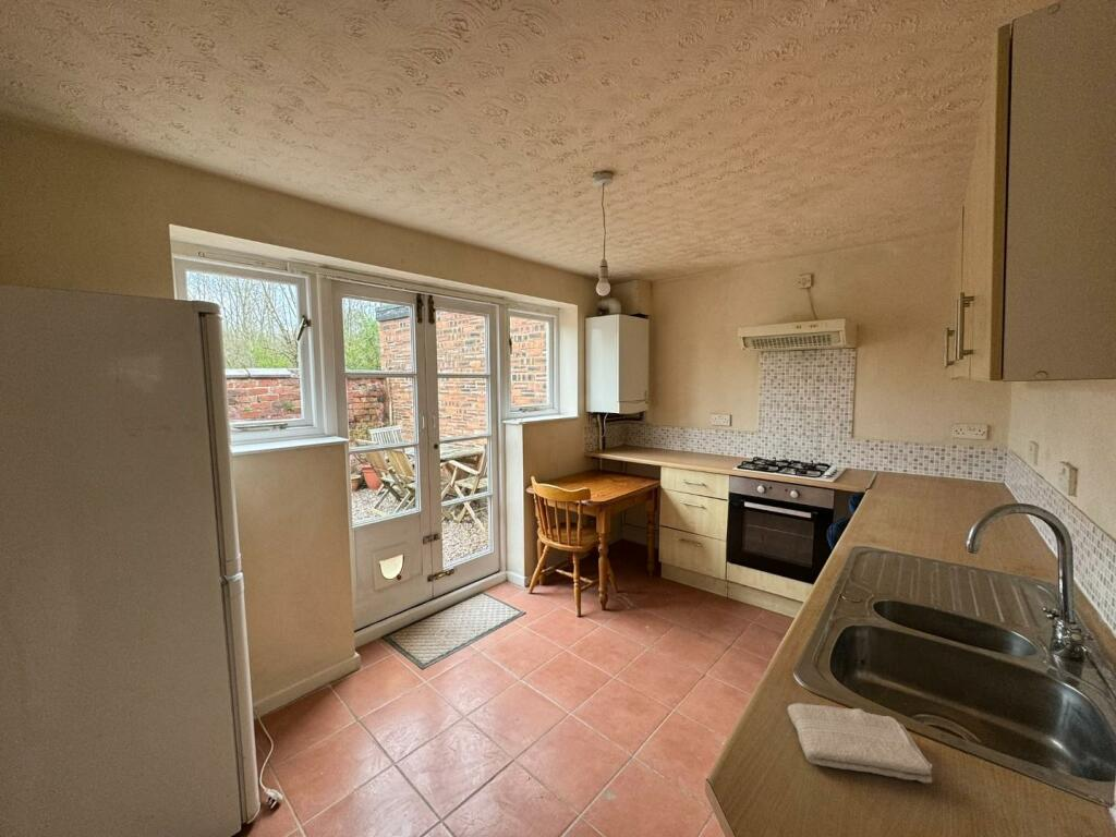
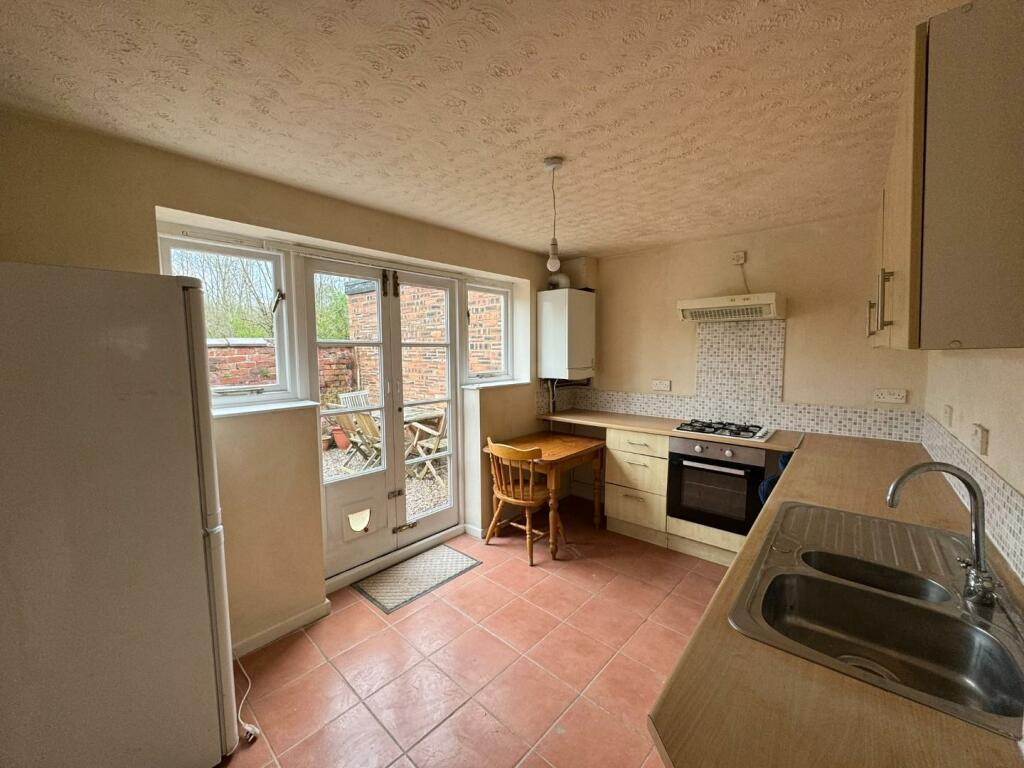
- washcloth [786,702,934,785]
